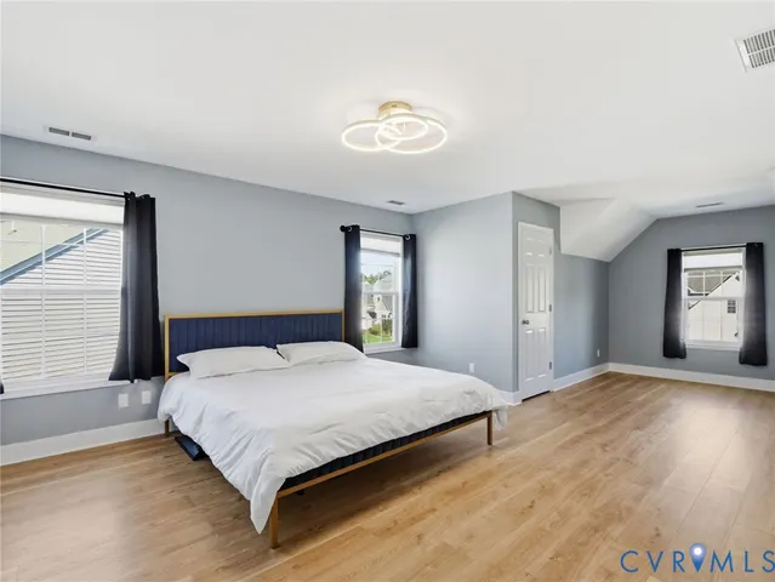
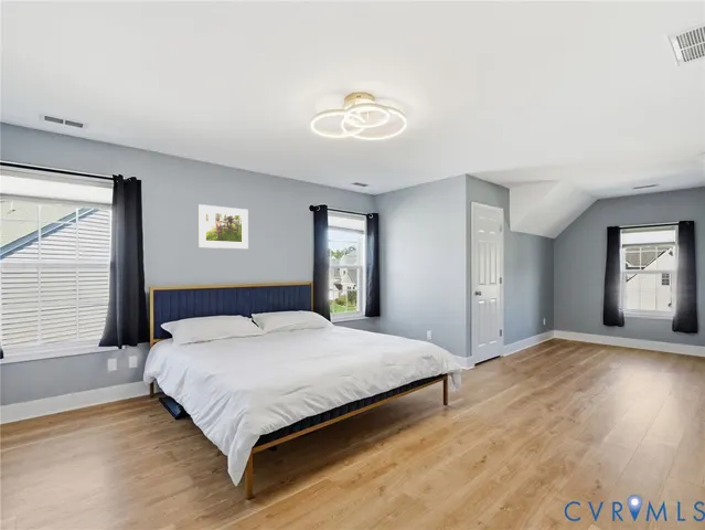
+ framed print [197,203,249,250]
